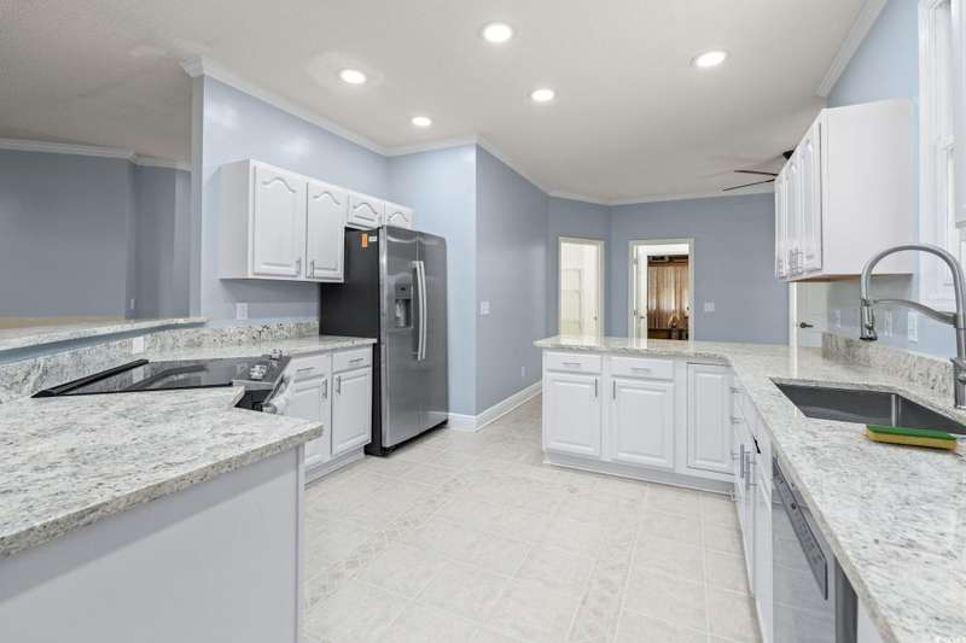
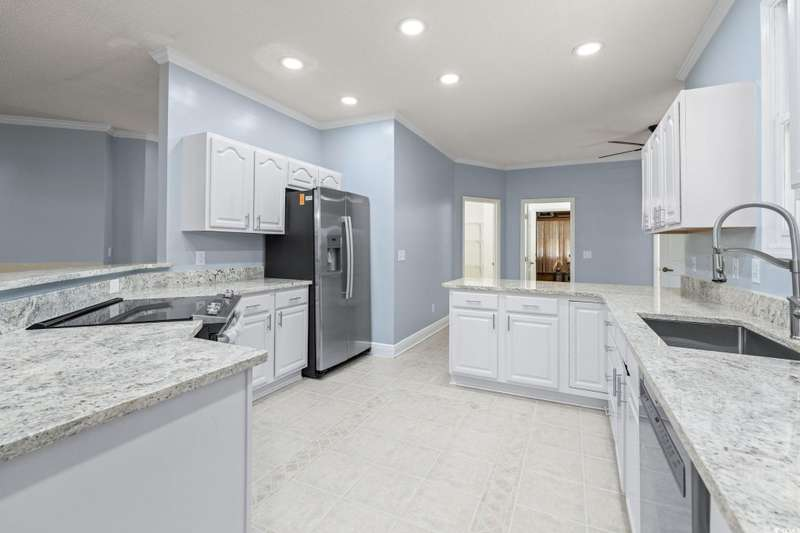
- dish sponge [865,423,959,450]
